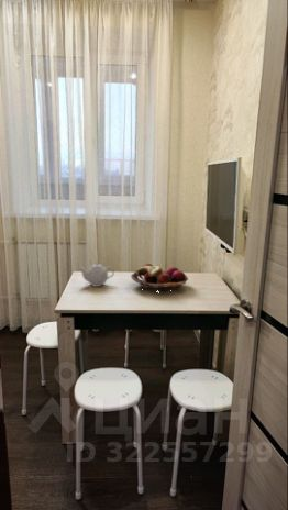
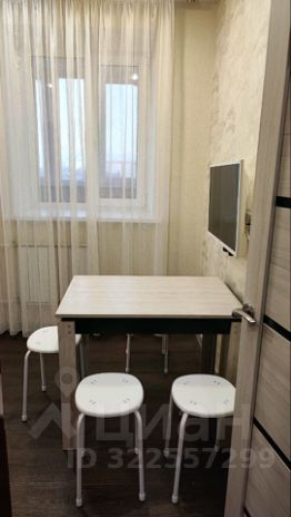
- teapot [78,260,115,288]
- fruit basket [130,263,189,292]
